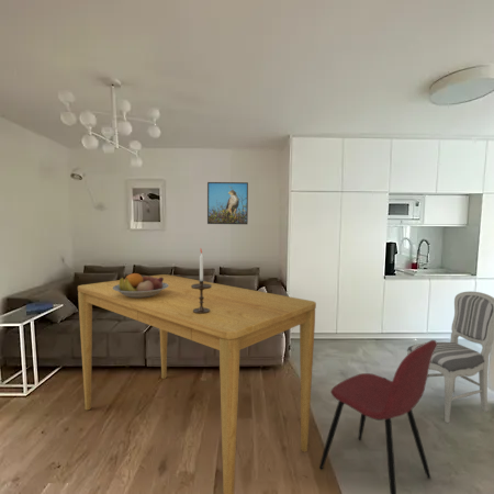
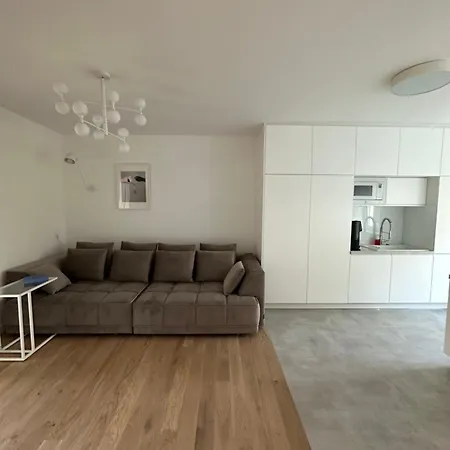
- dining chair [318,339,438,494]
- dining chair [406,290,494,424]
- fruit bowl [113,272,169,299]
- candlestick [191,248,212,314]
- dining table [77,273,317,494]
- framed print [206,181,249,225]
